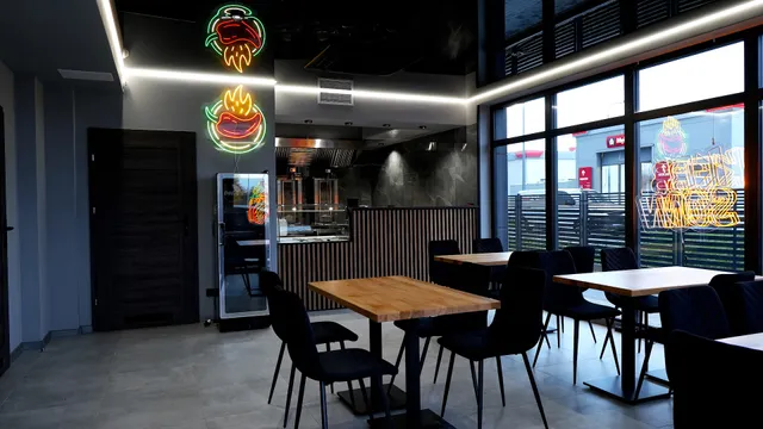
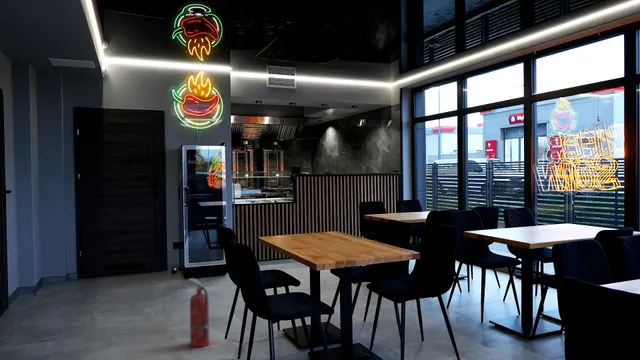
+ fire extinguisher [187,277,211,348]
